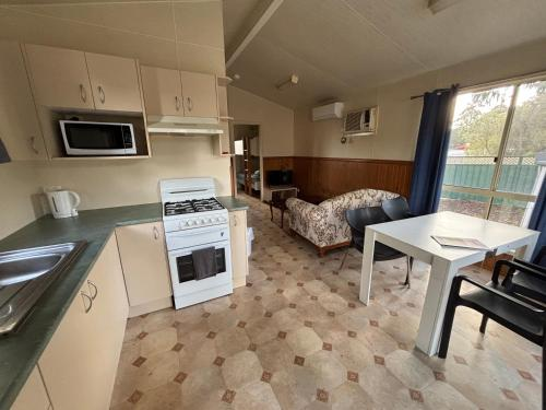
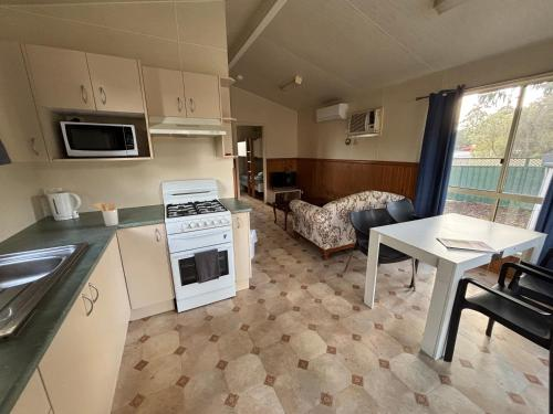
+ utensil holder [93,201,119,227]
